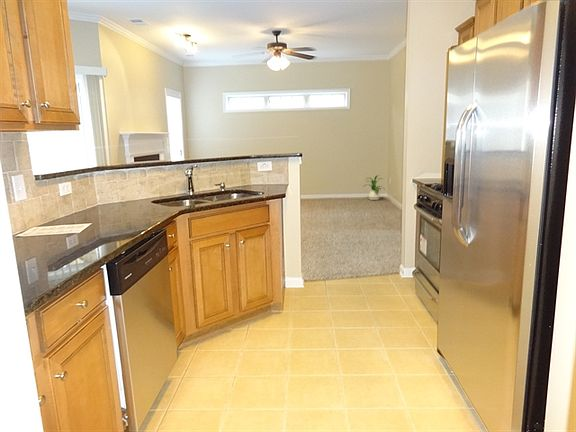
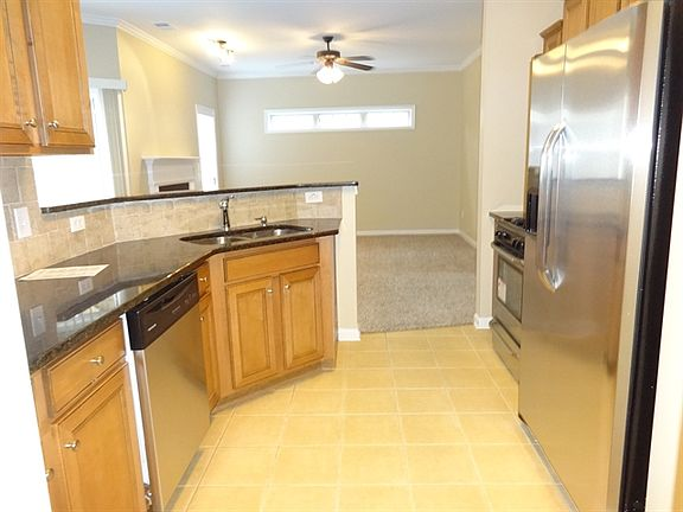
- house plant [362,174,384,201]
